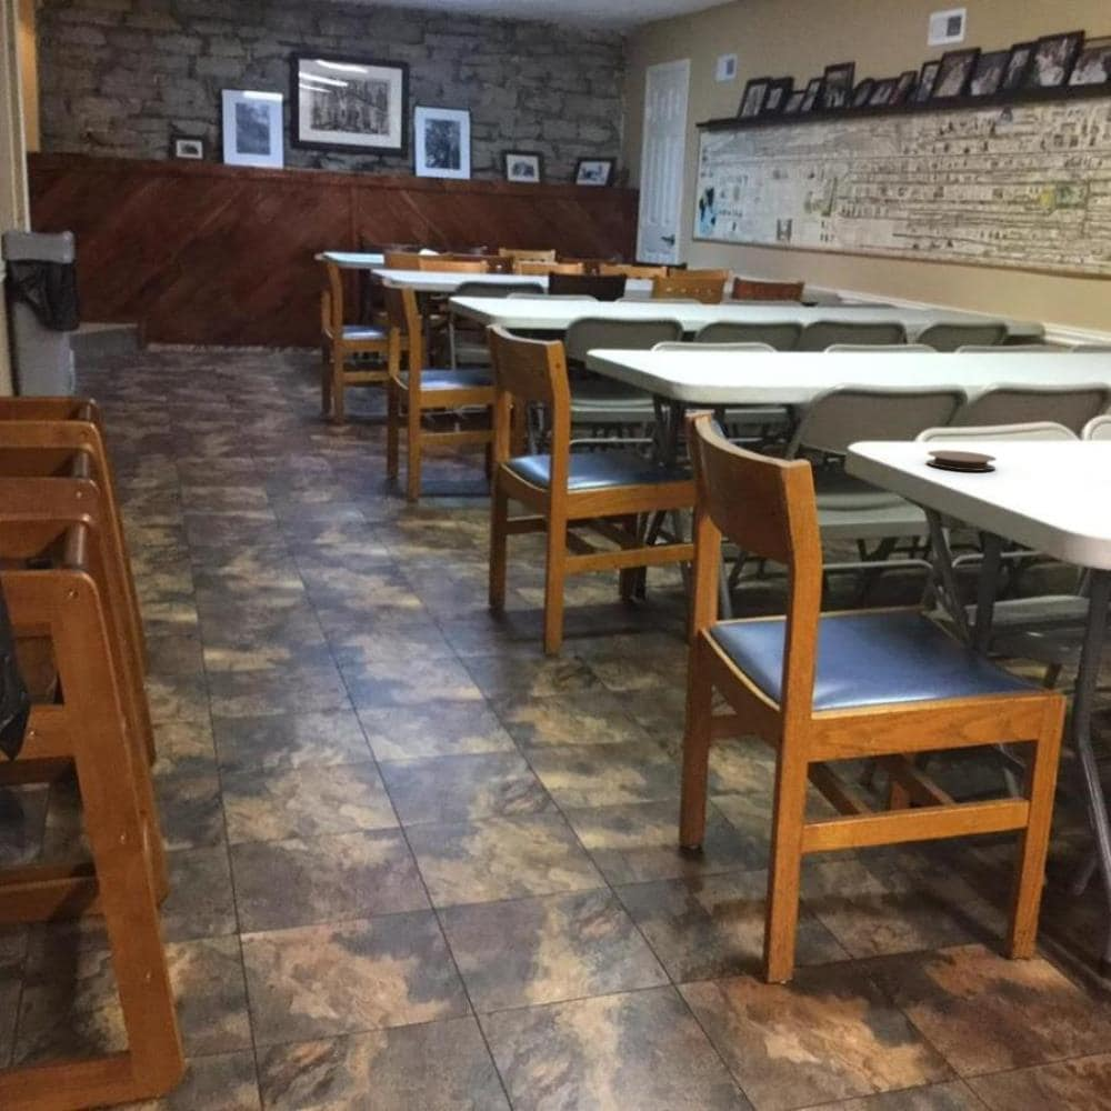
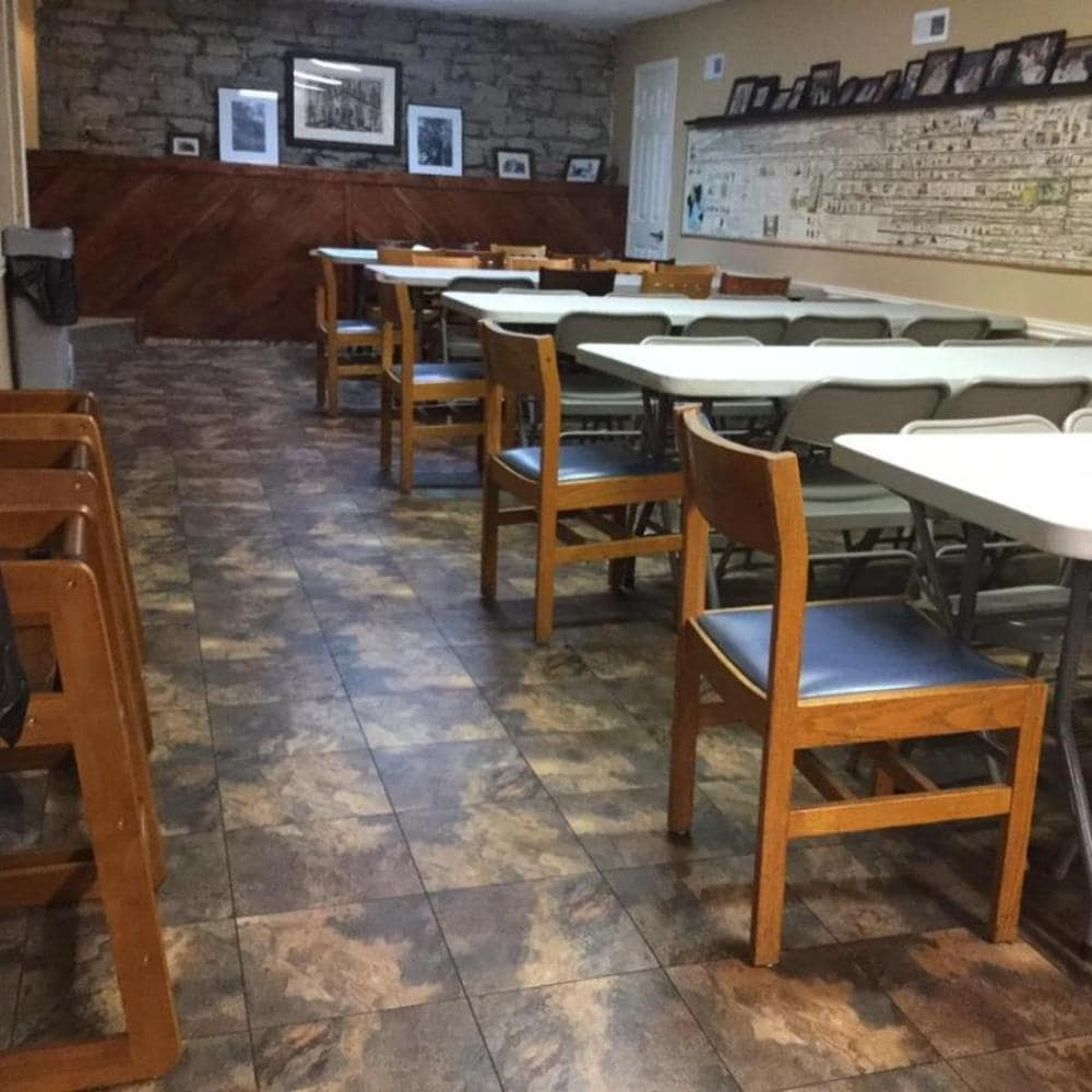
- coaster [925,449,998,472]
